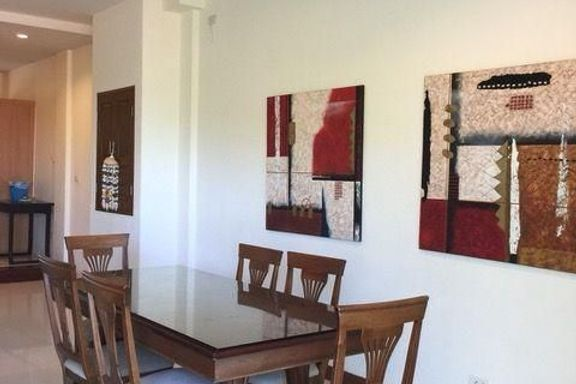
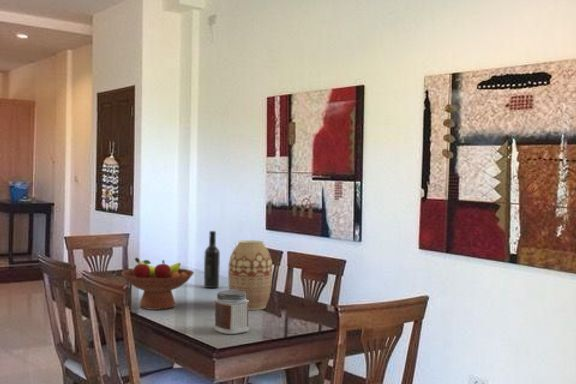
+ vase [227,239,273,311]
+ jar [214,289,250,335]
+ fruit bowl [120,257,195,311]
+ wine bottle [203,230,221,289]
